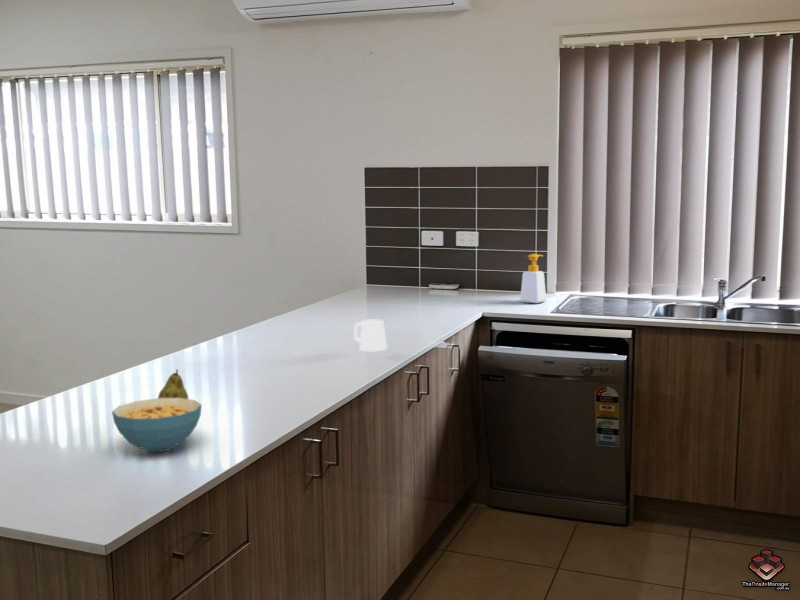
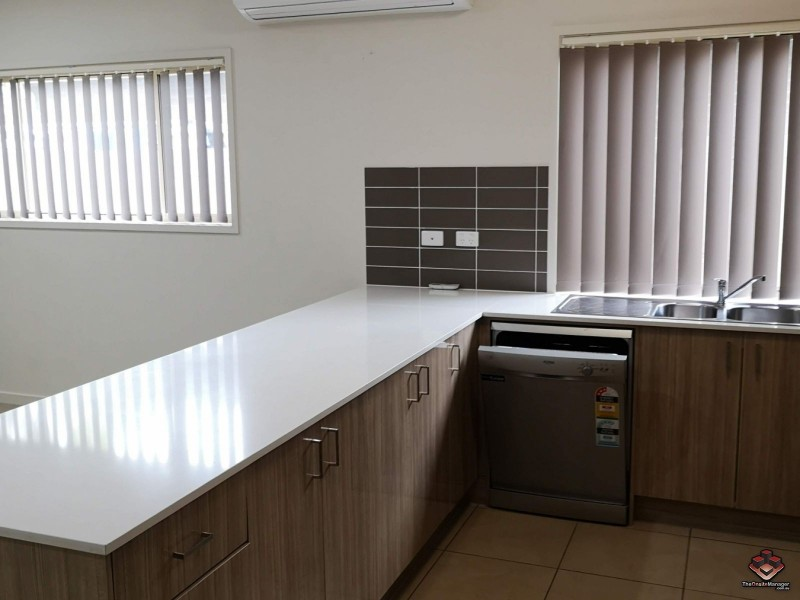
- cereal bowl [111,397,202,453]
- soap bottle [519,253,547,304]
- mug [353,318,388,352]
- fruit [157,368,189,399]
